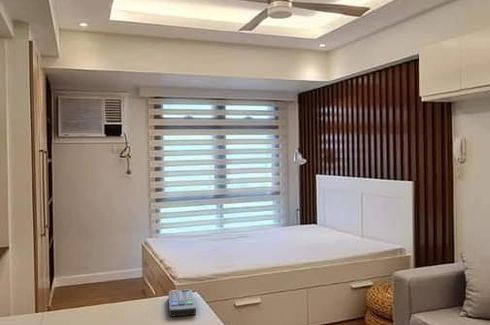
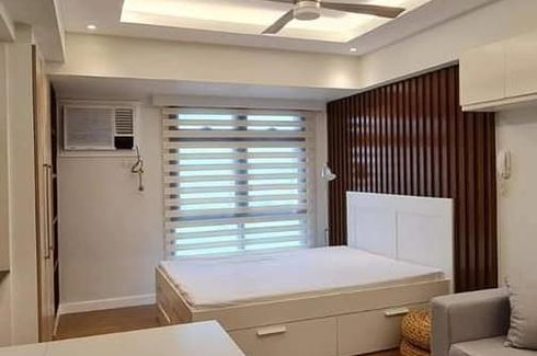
- remote control [167,288,197,318]
